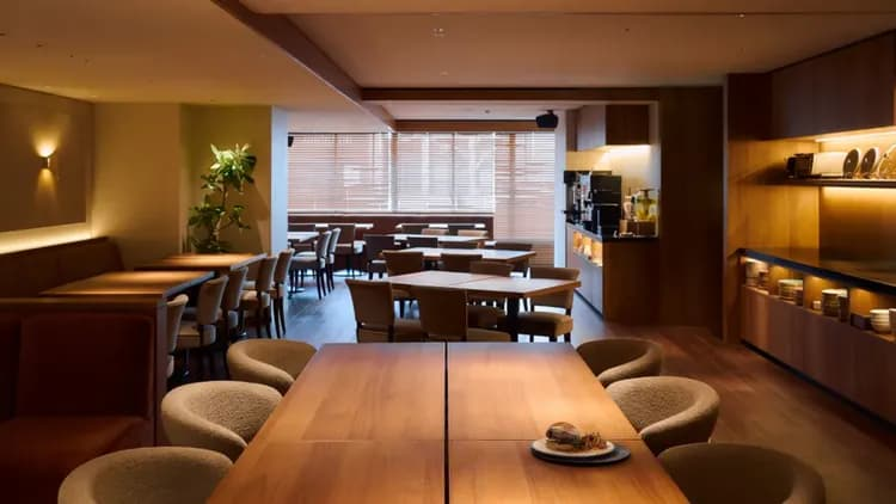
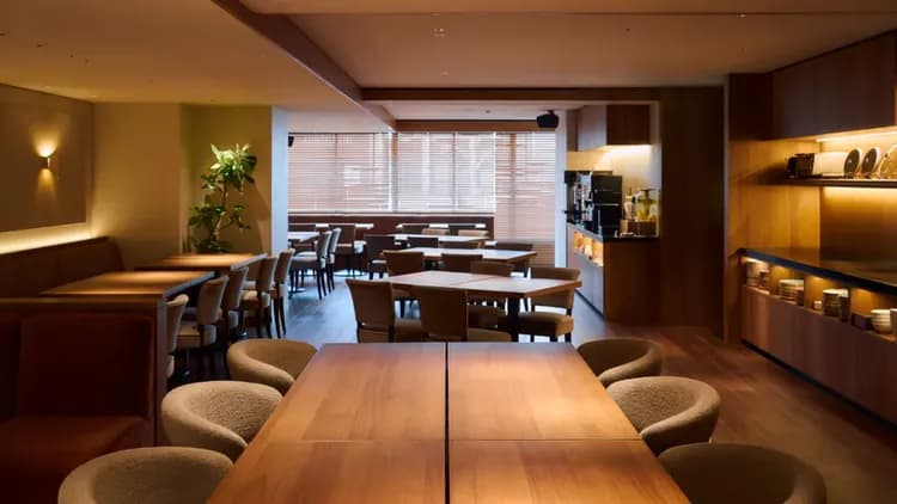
- plate [529,420,631,463]
